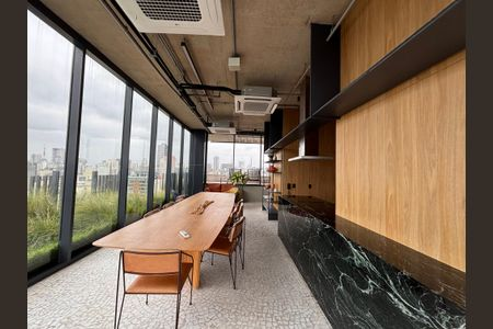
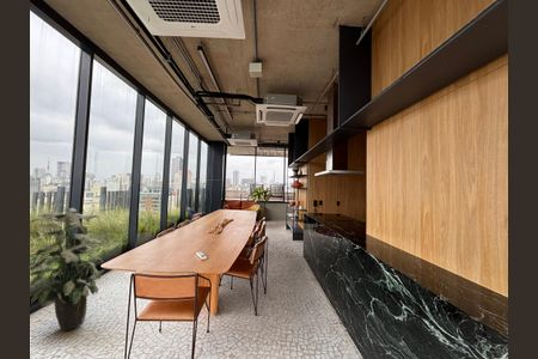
+ indoor plant [30,207,105,331]
